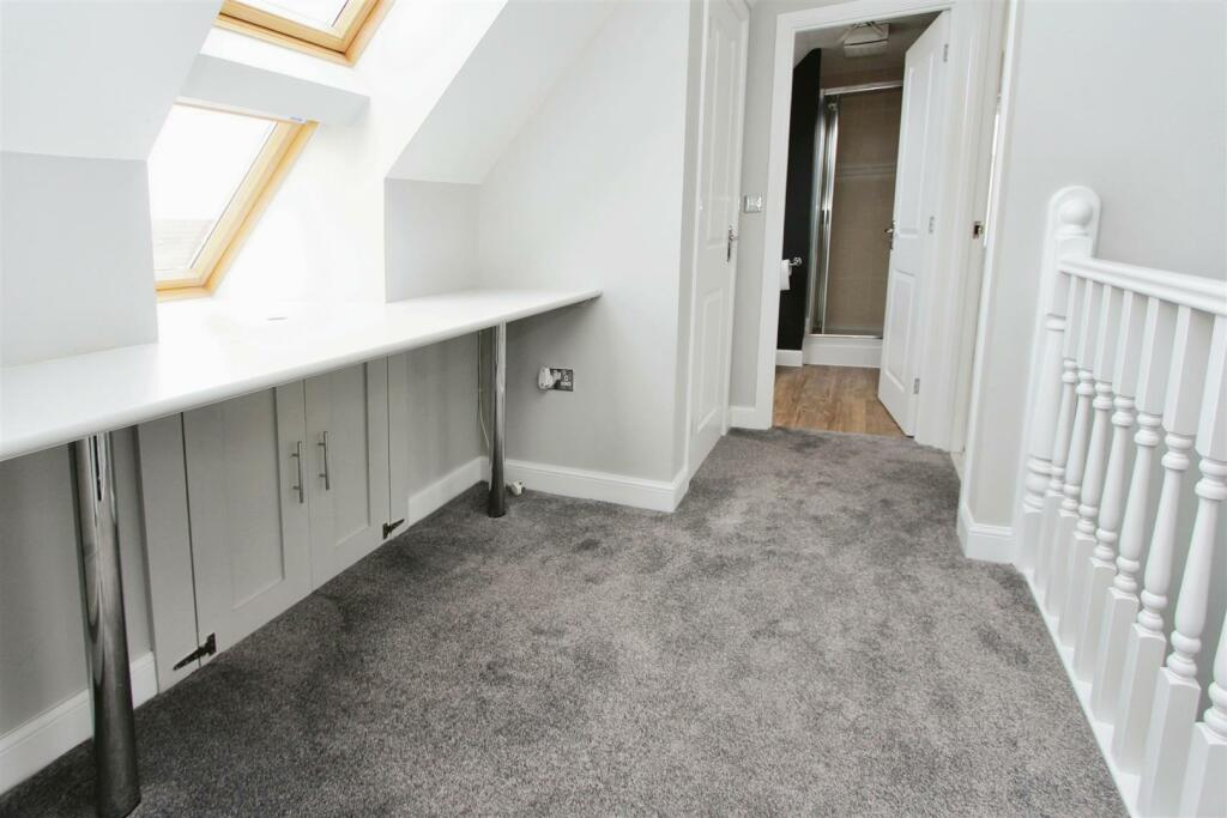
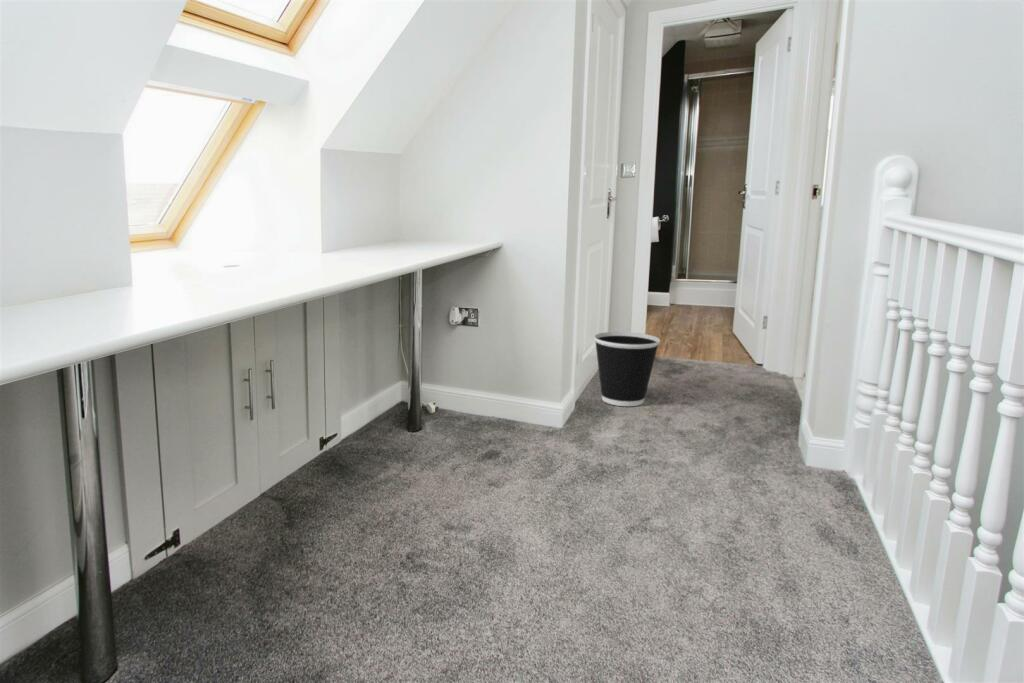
+ wastebasket [593,331,661,407]
